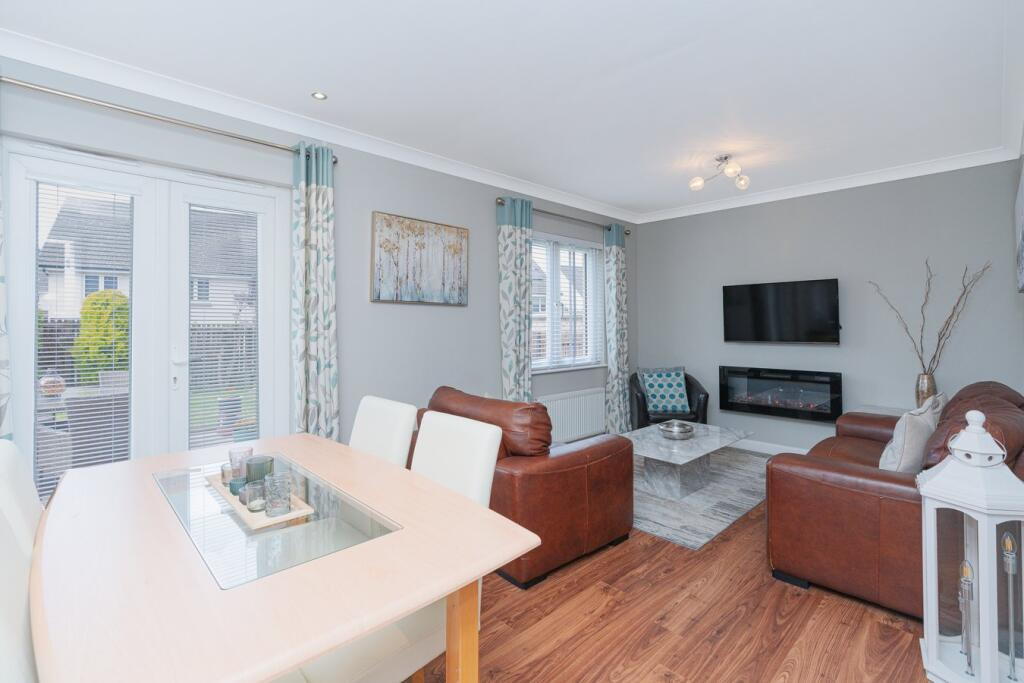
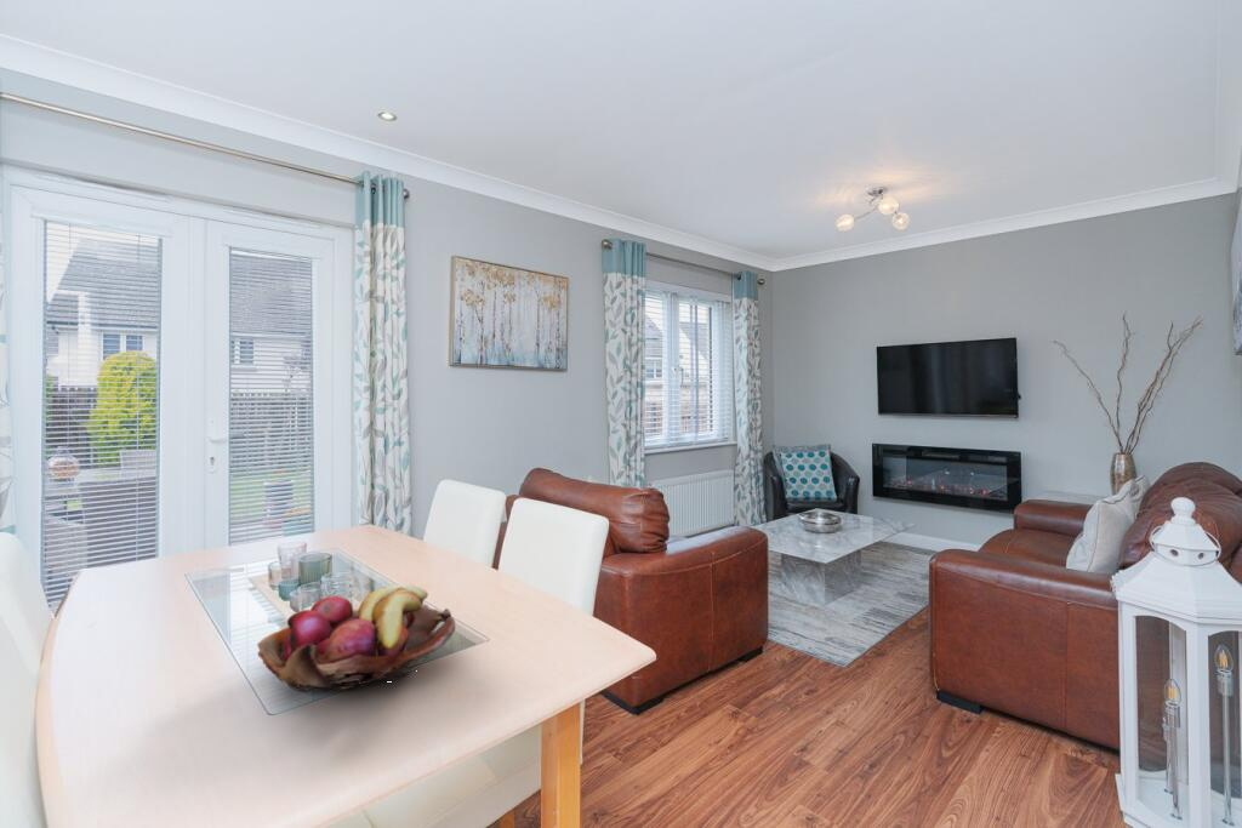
+ fruit basket [256,583,456,692]
